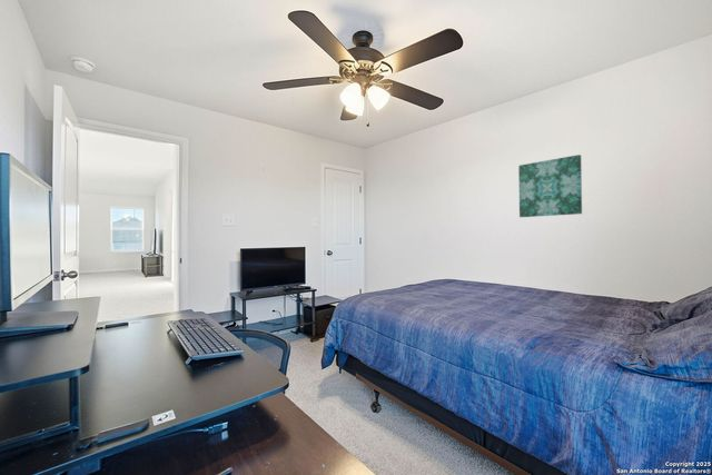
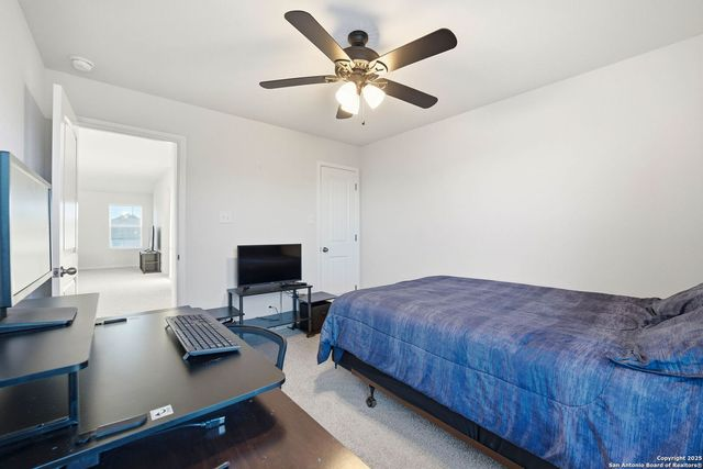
- wall art [517,154,583,218]
